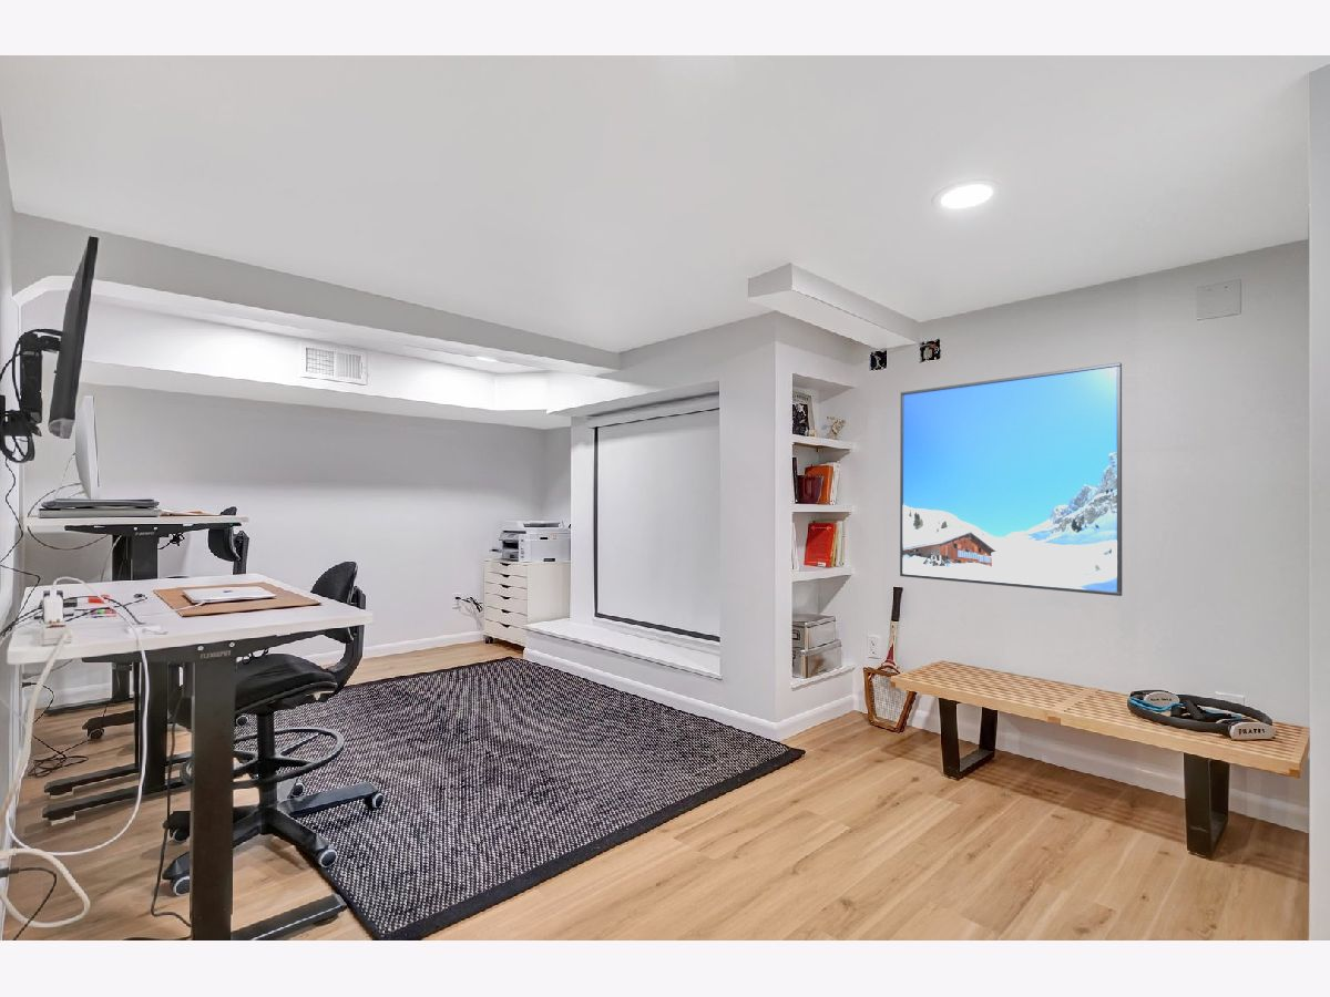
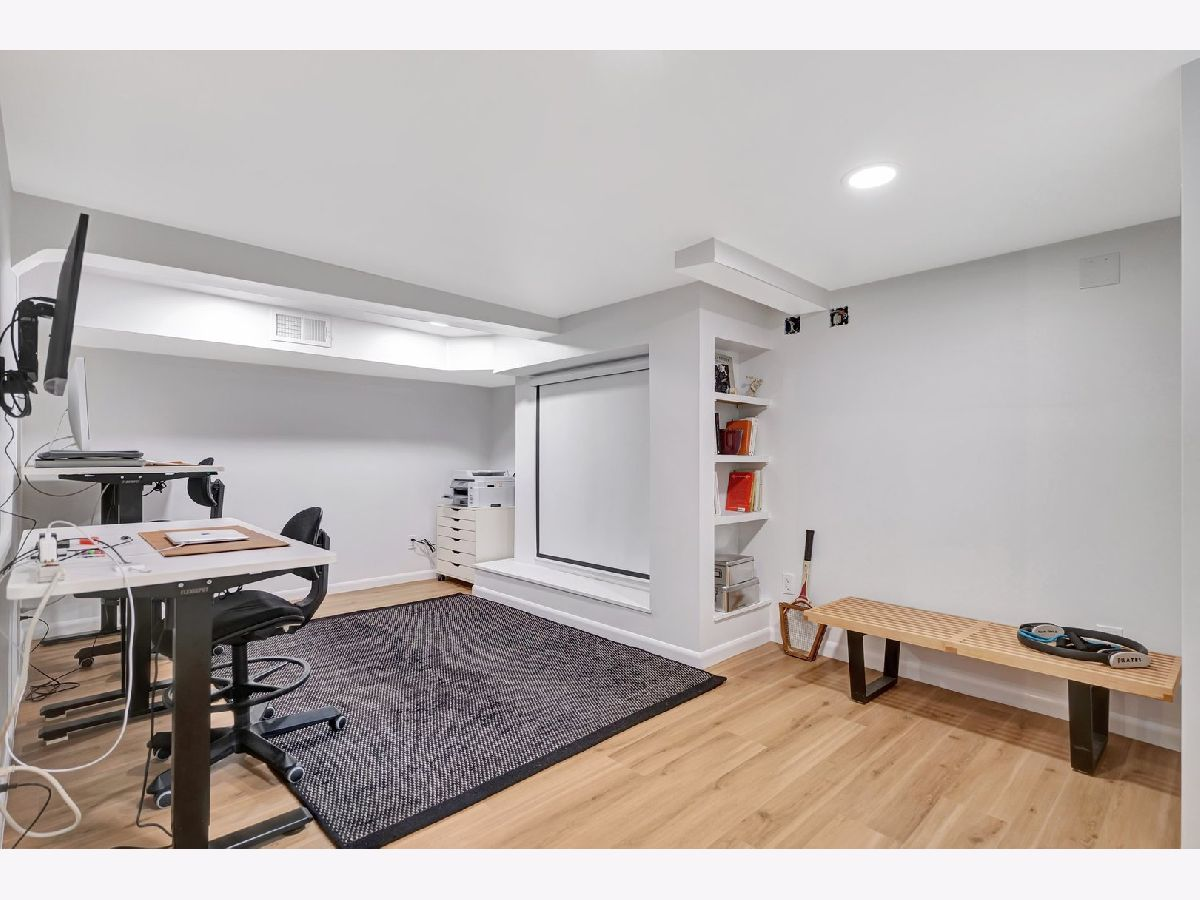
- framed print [899,361,1123,597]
